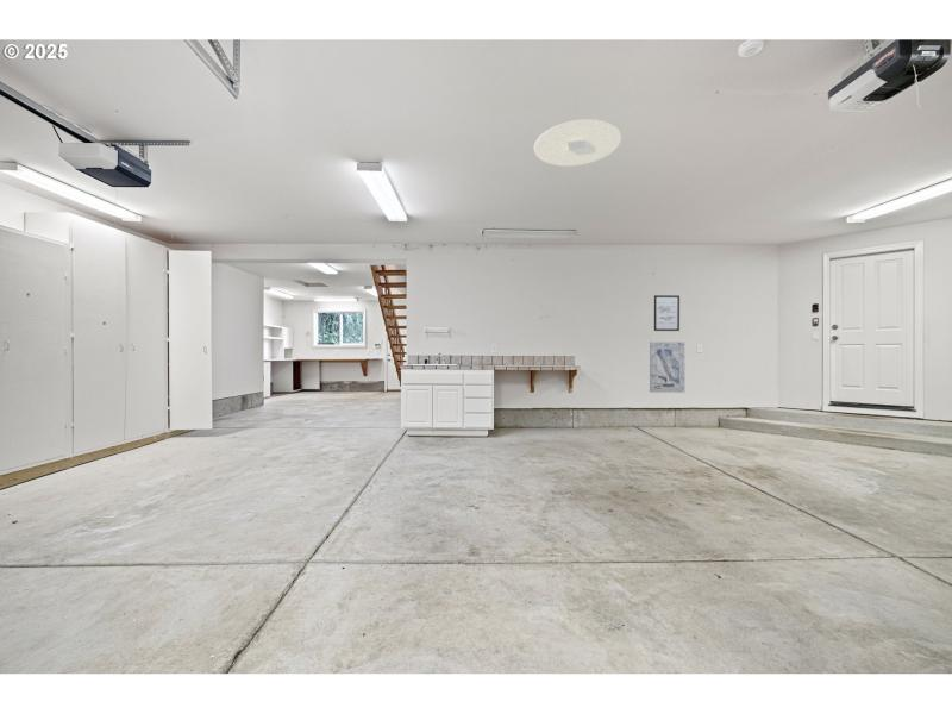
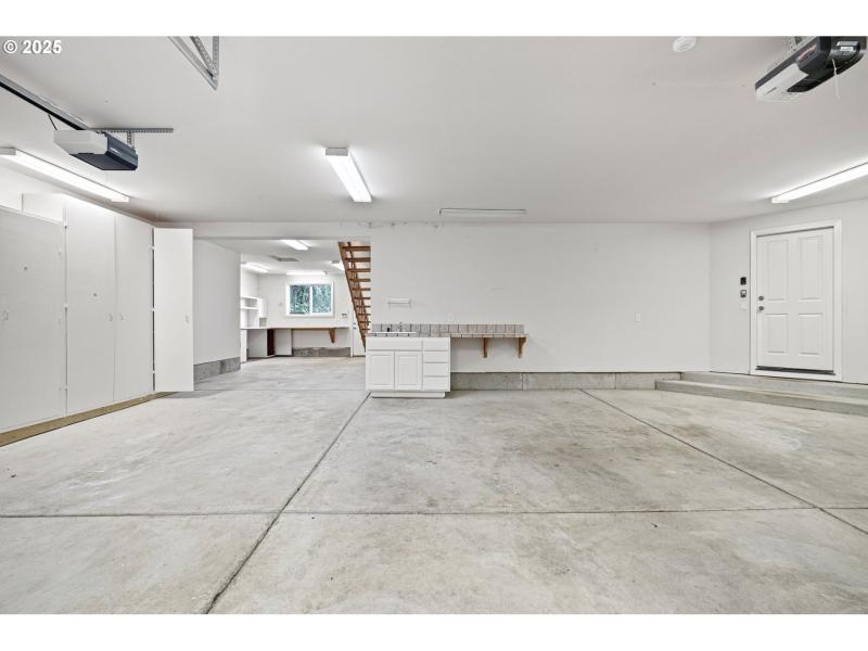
- wall art [649,340,687,394]
- wall art [653,294,681,332]
- ceiling light [533,118,622,168]
